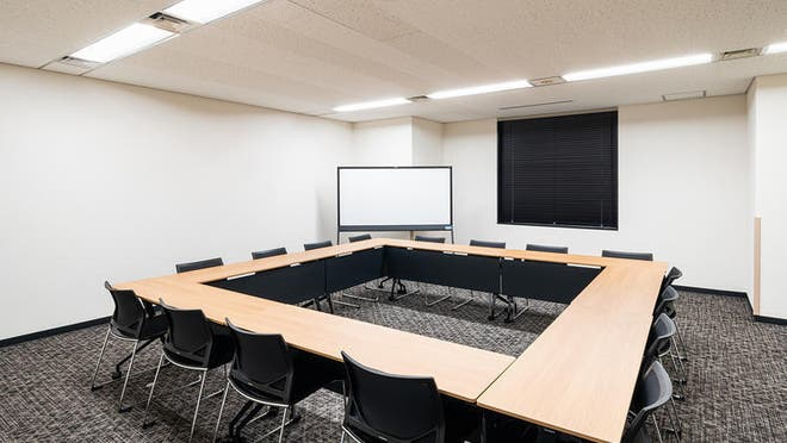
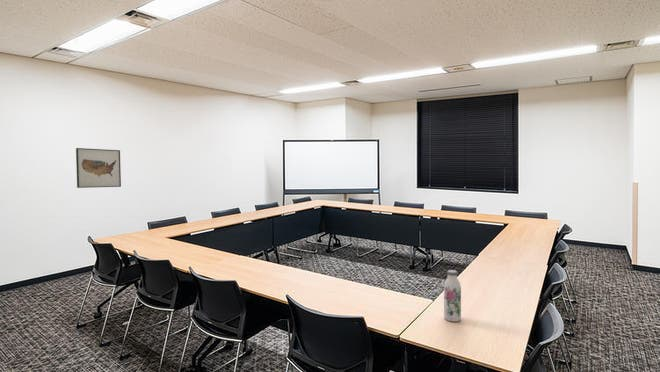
+ water bottle [443,269,462,323]
+ wall art [75,147,122,189]
